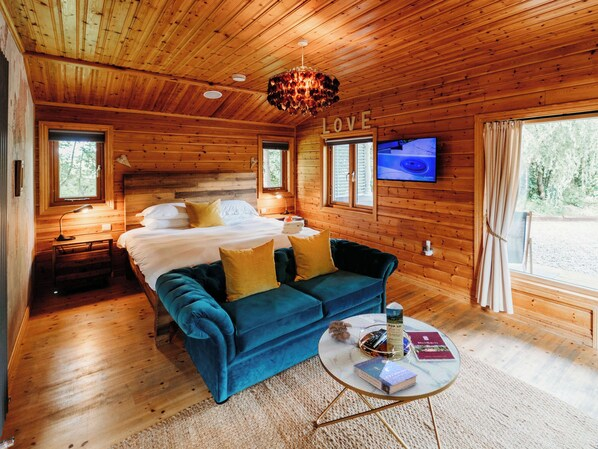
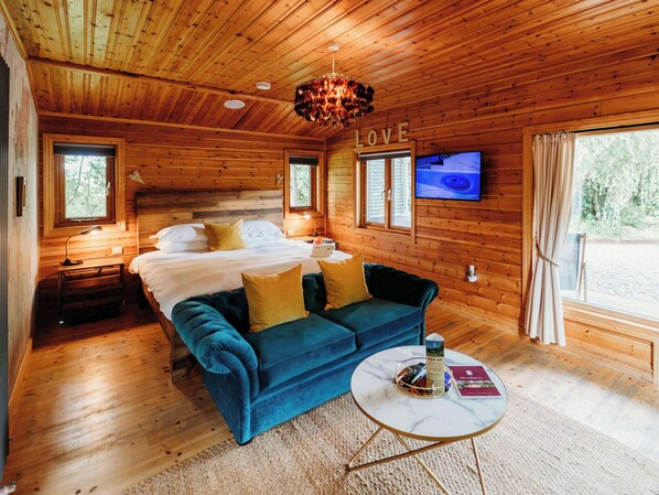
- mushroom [328,320,353,342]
- book [353,355,418,396]
